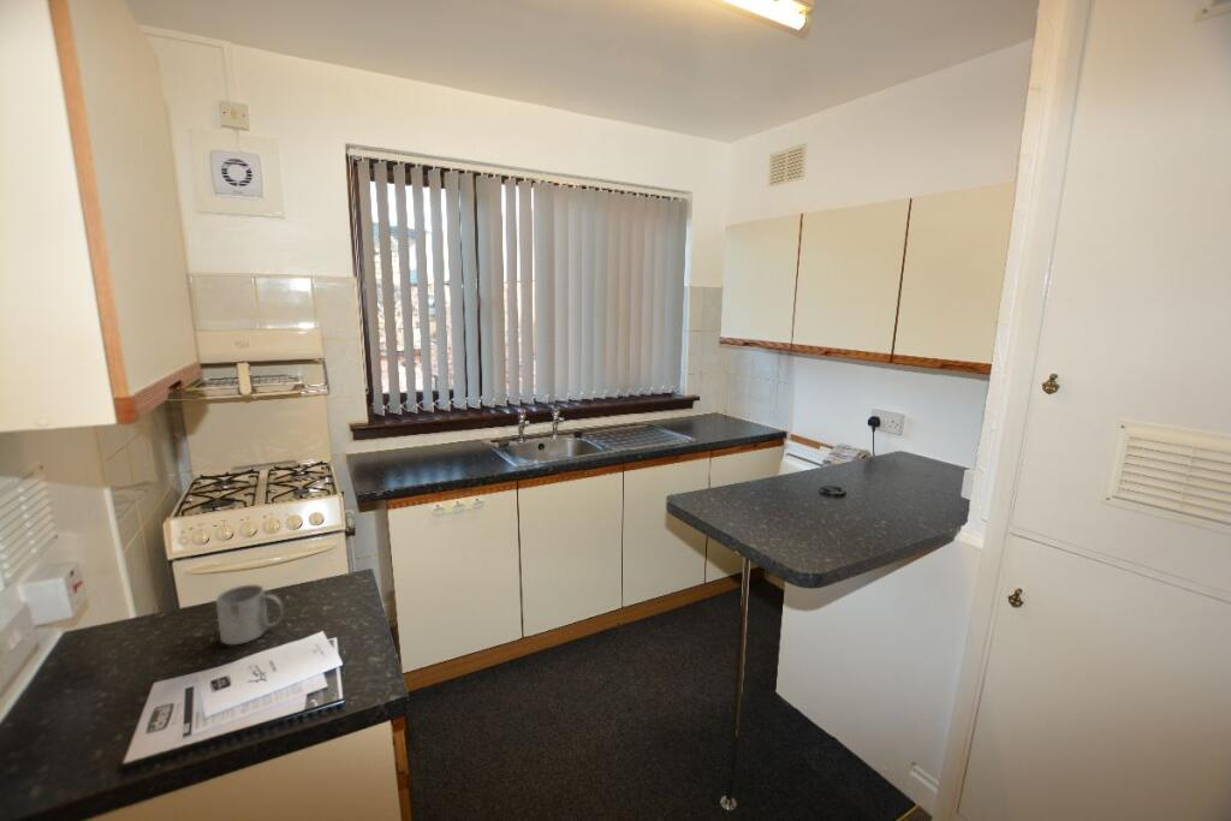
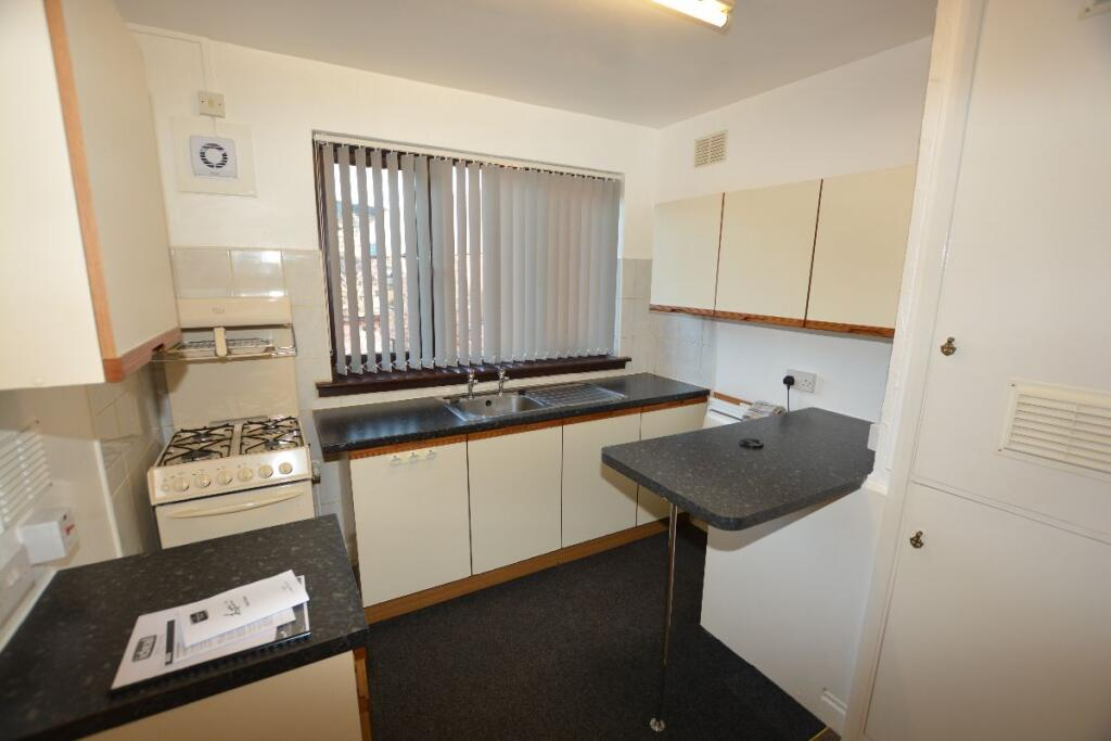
- mug [215,583,285,646]
